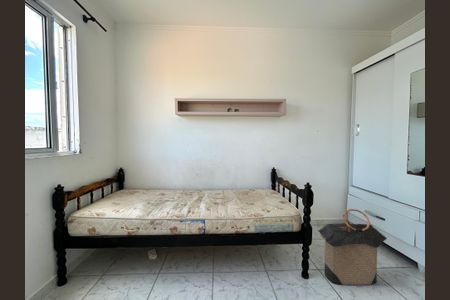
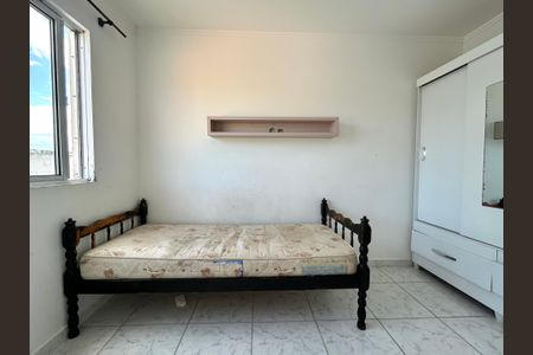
- laundry hamper [317,208,388,286]
